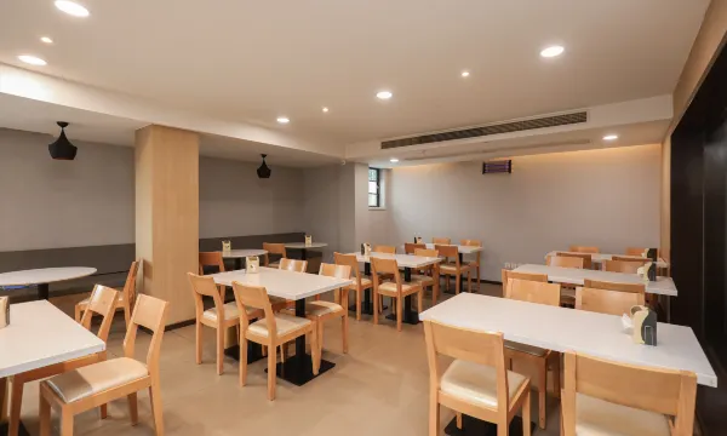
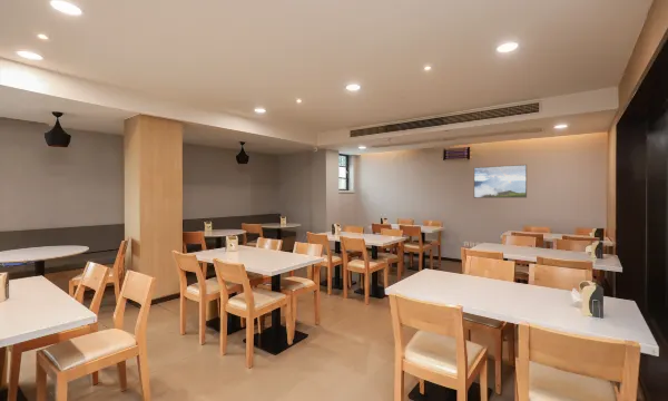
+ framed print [473,164,528,199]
